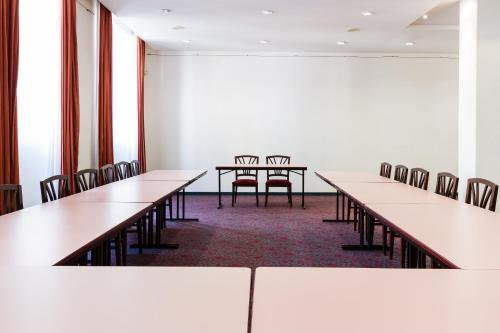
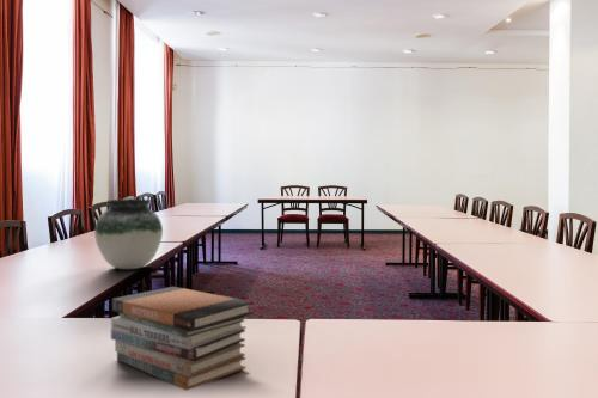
+ vase [93,198,164,270]
+ book stack [110,286,255,392]
